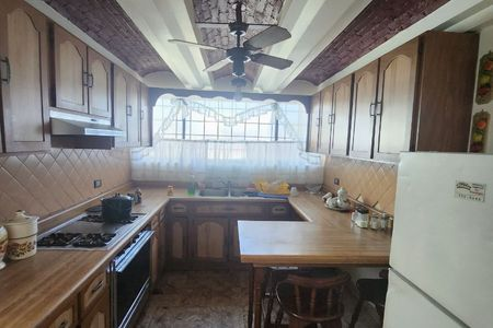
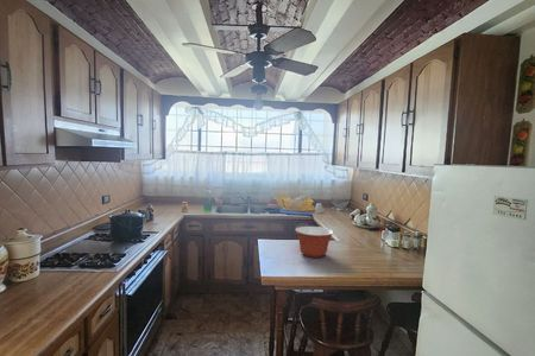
+ mixing bowl [294,225,335,259]
